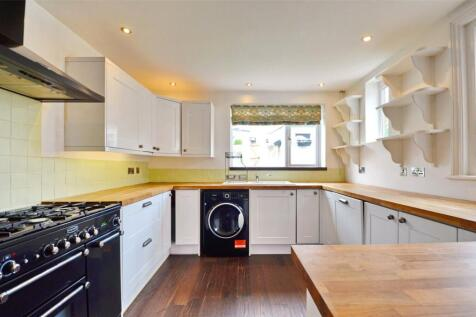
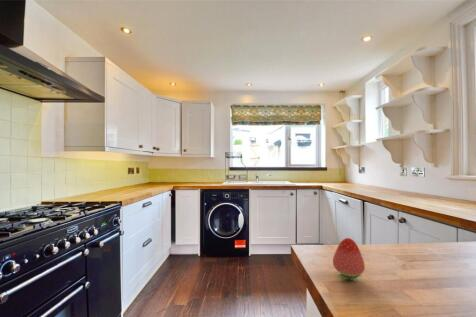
+ fruit [332,237,366,282]
